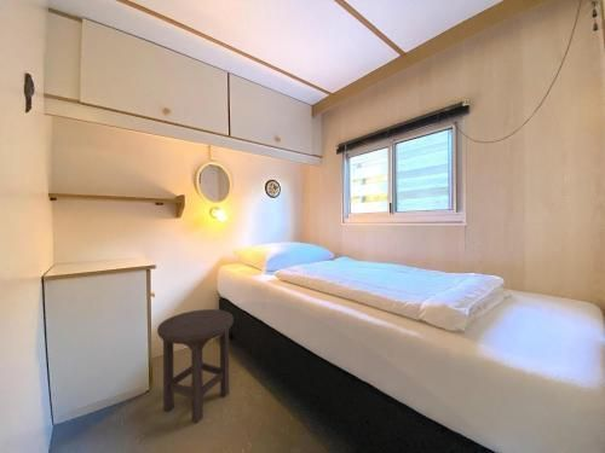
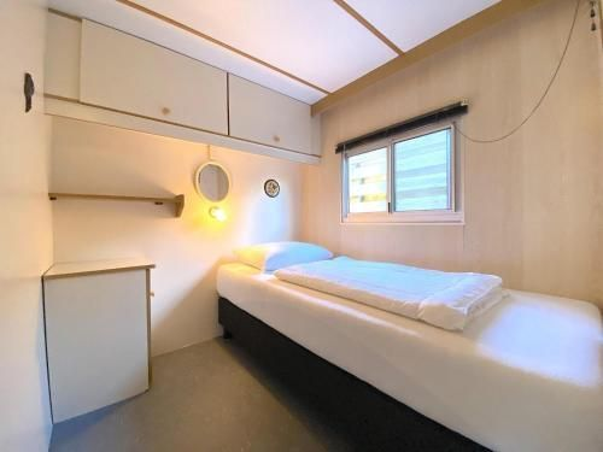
- stool [156,308,235,424]
